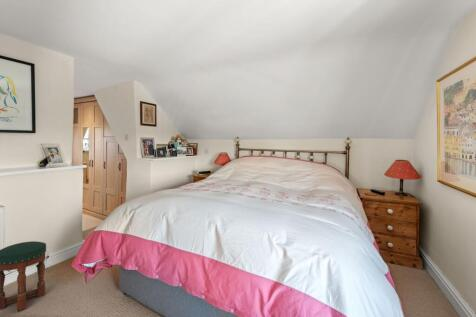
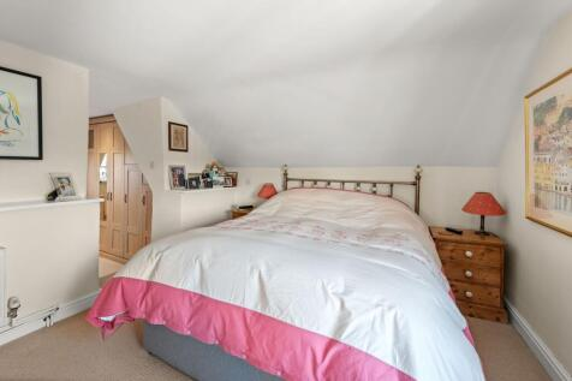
- stool [0,240,47,312]
